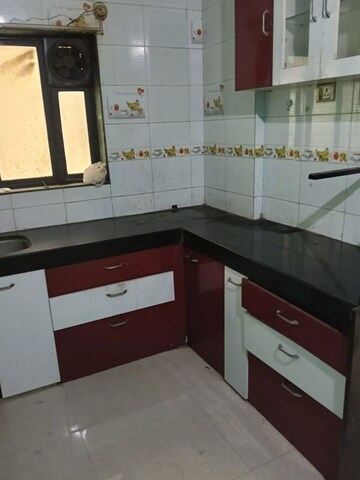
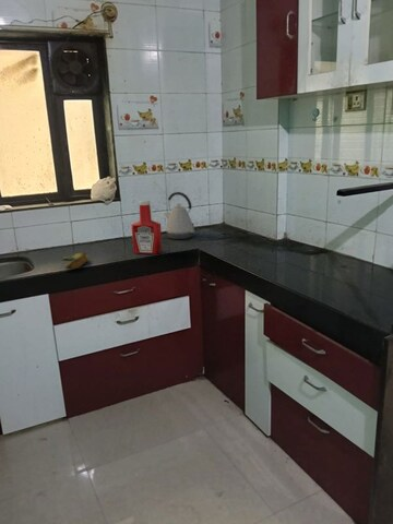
+ soap bottle [130,200,164,255]
+ kettle [163,191,195,240]
+ banana [61,251,90,271]
